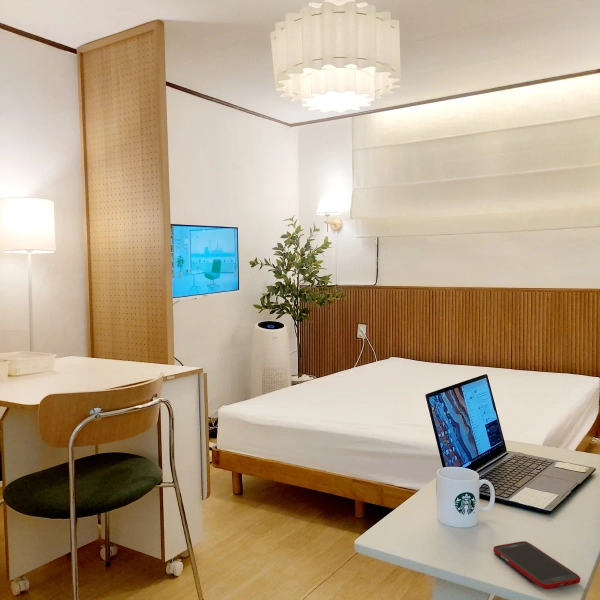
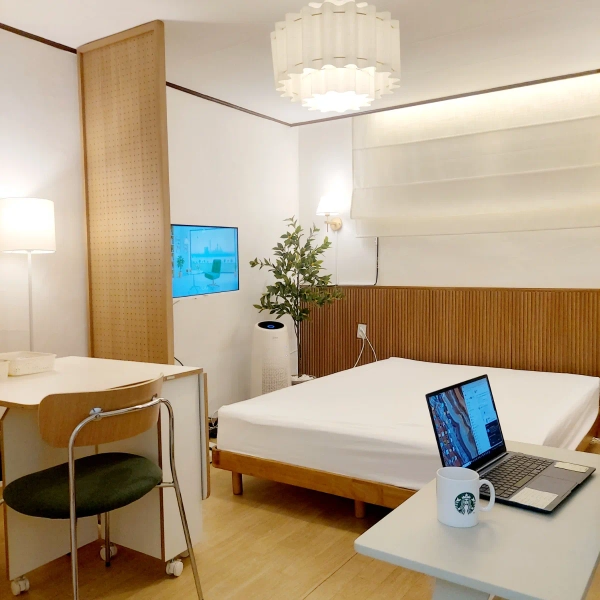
- cell phone [492,540,581,590]
